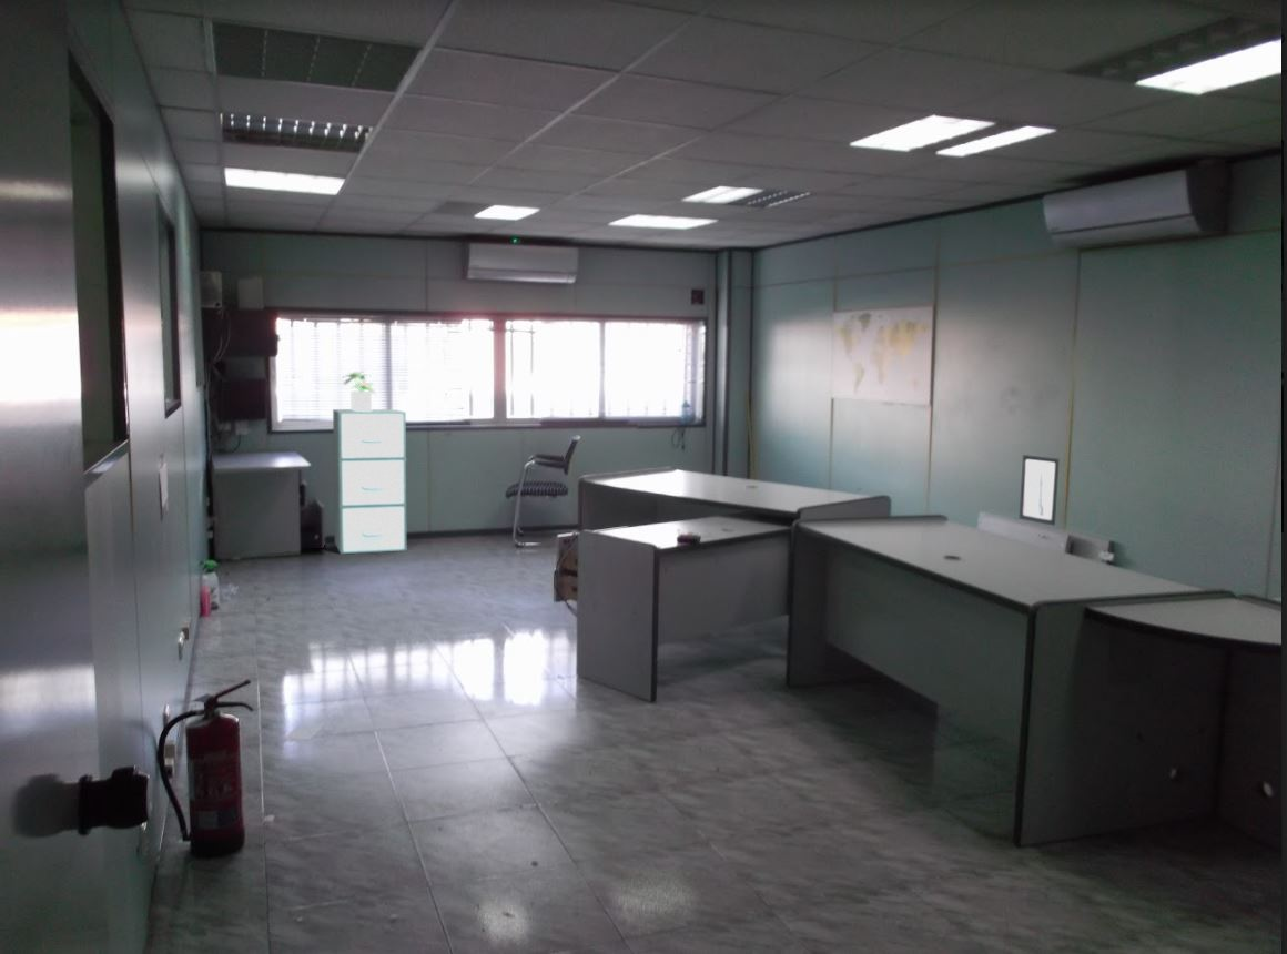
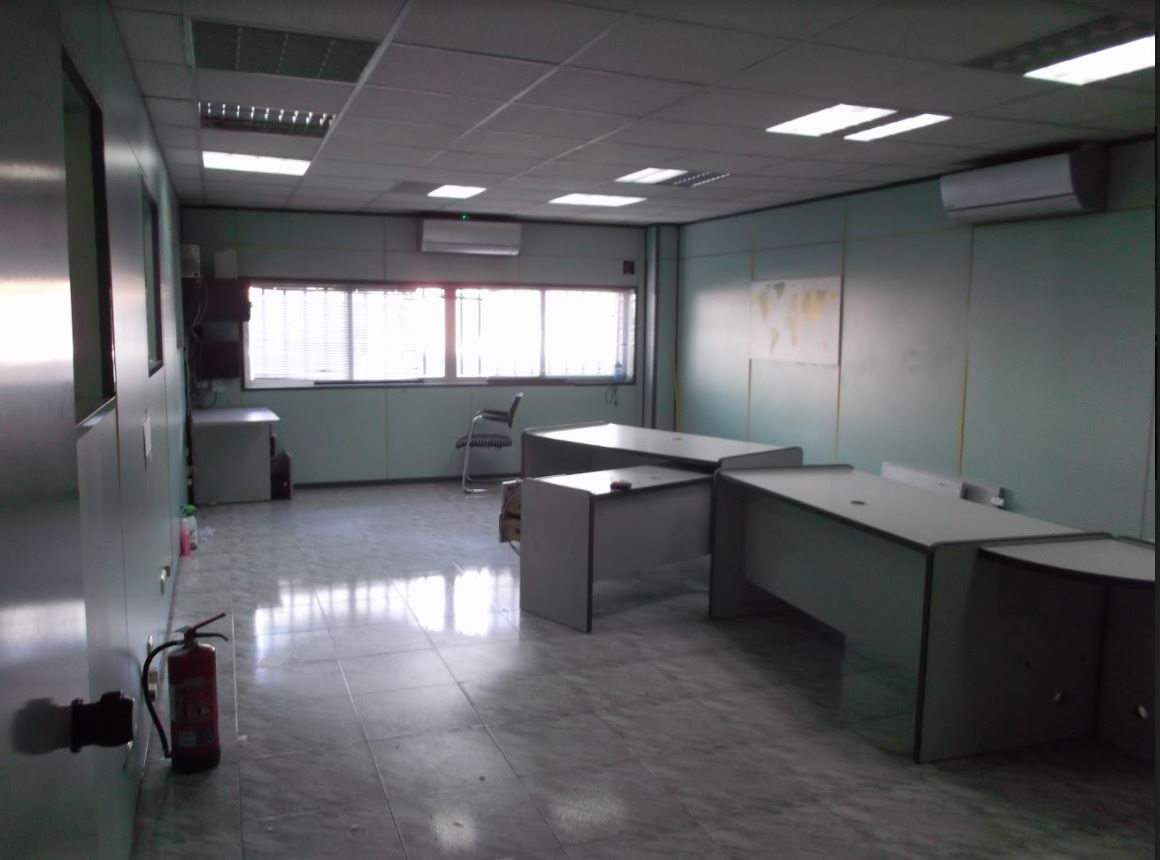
- wall art [1019,454,1061,527]
- filing cabinet [332,408,407,555]
- potted plant [341,369,377,410]
